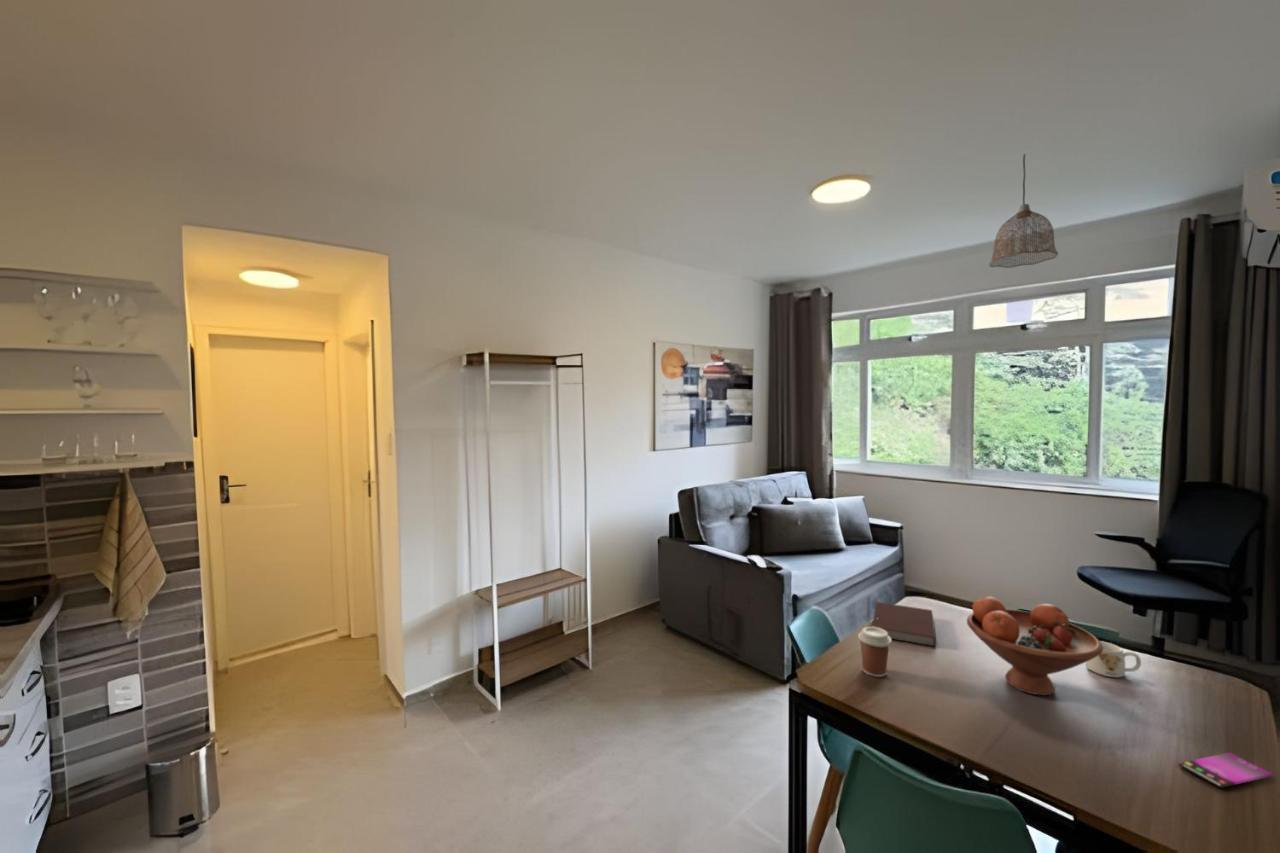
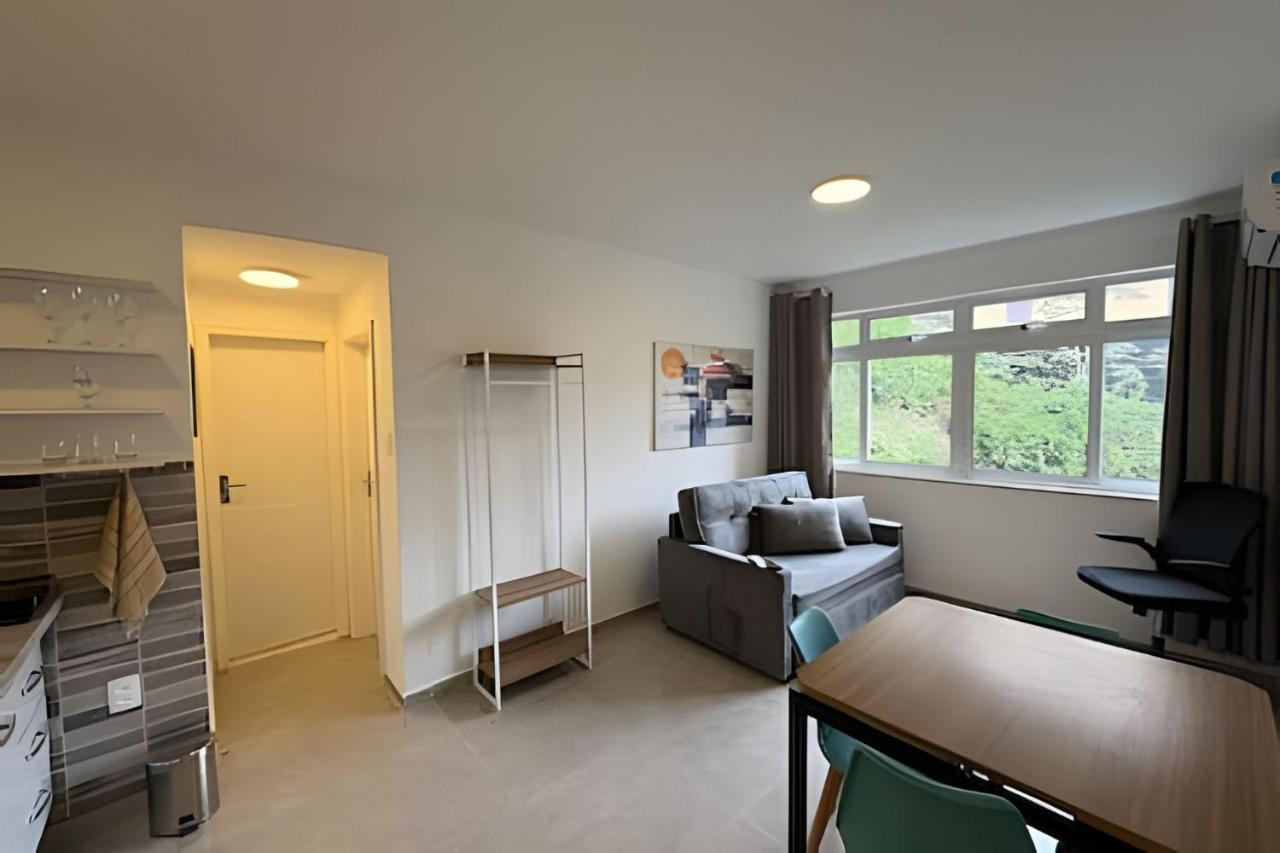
- pendant lamp [988,153,1060,269]
- mug [1085,640,1142,678]
- notebook [871,601,937,647]
- coffee cup [857,626,893,678]
- smartphone [1177,752,1274,789]
- fruit bowl [966,596,1103,696]
